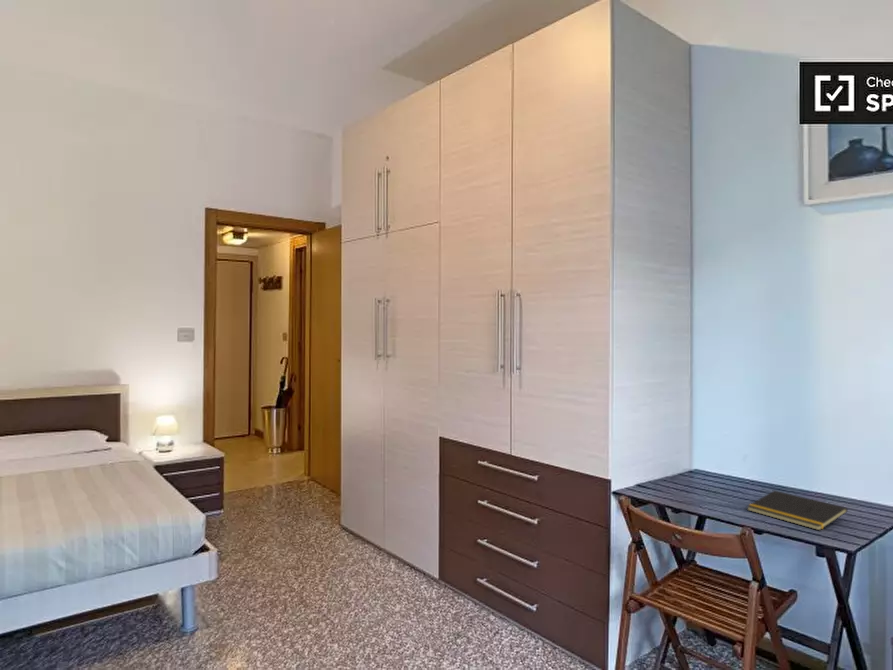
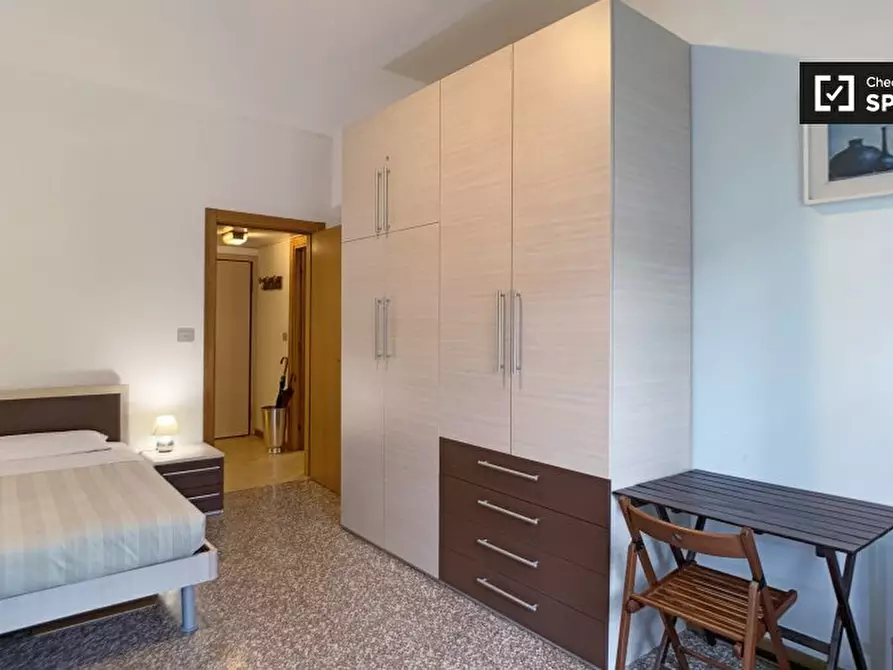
- notepad [746,489,849,532]
